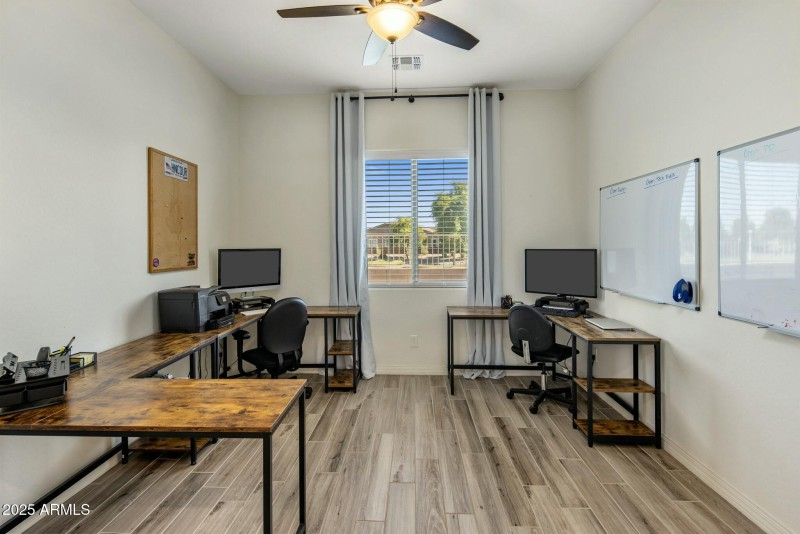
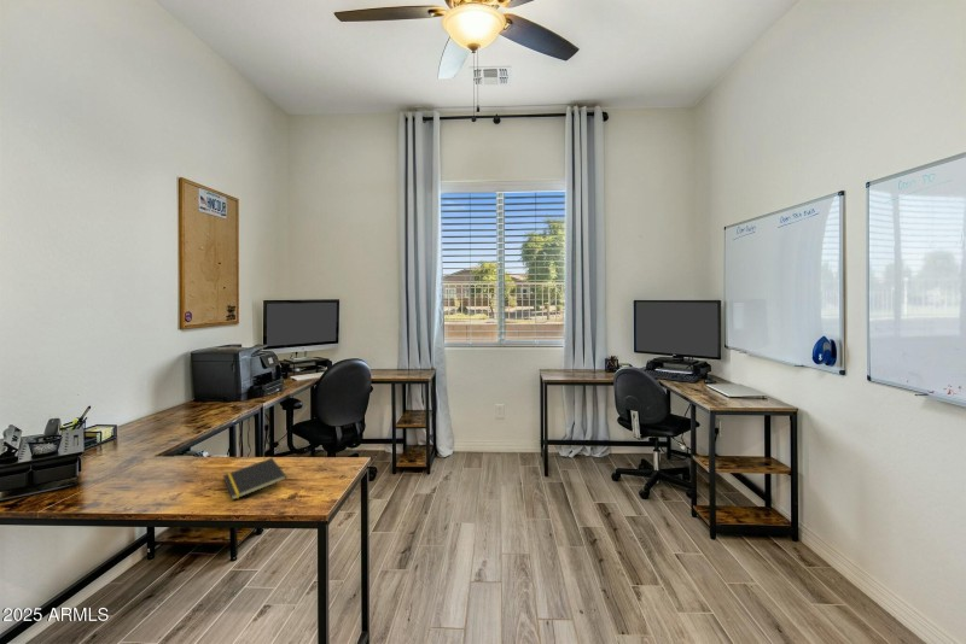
+ notepad [222,457,287,502]
